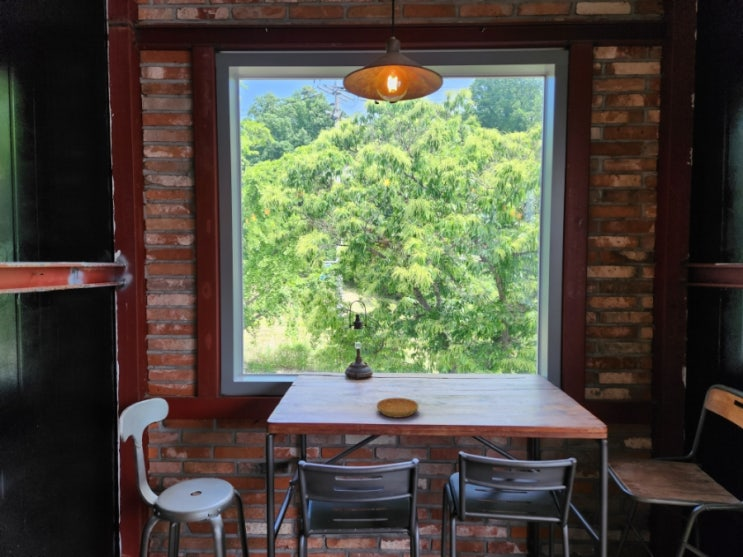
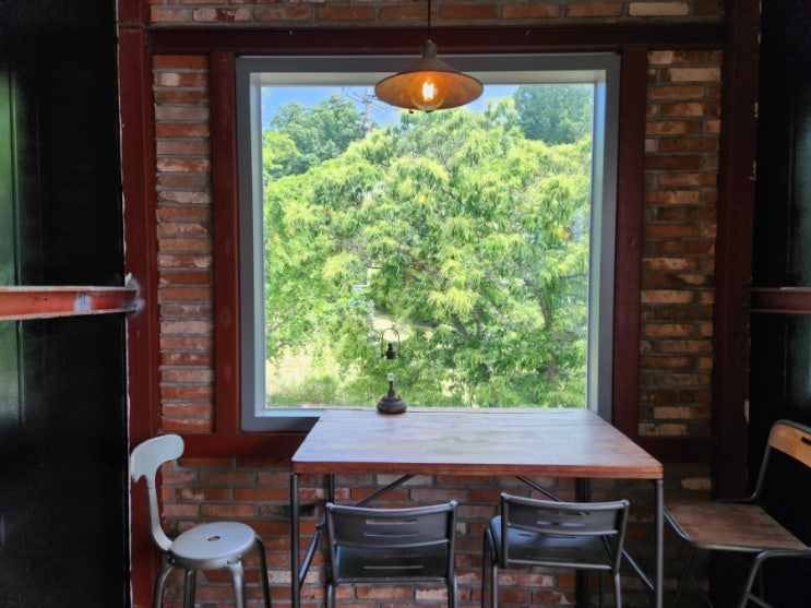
- saucer [376,397,420,419]
